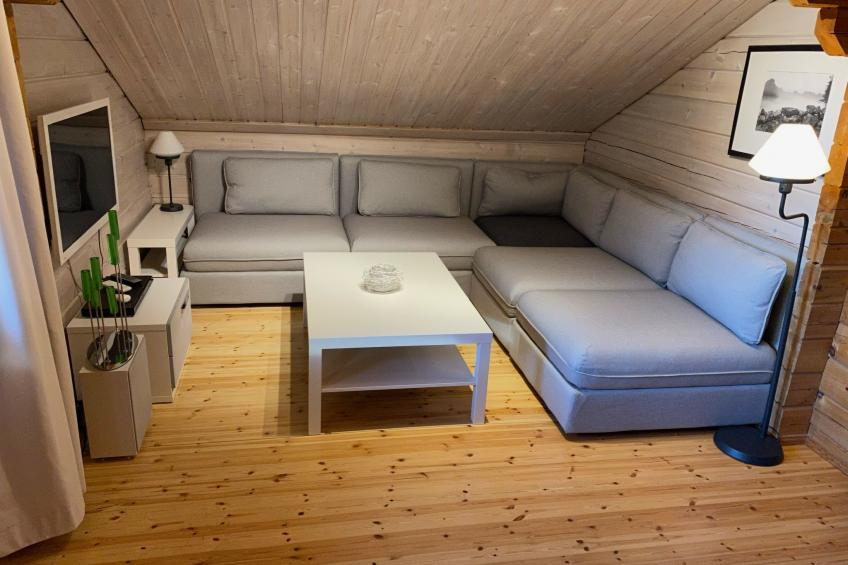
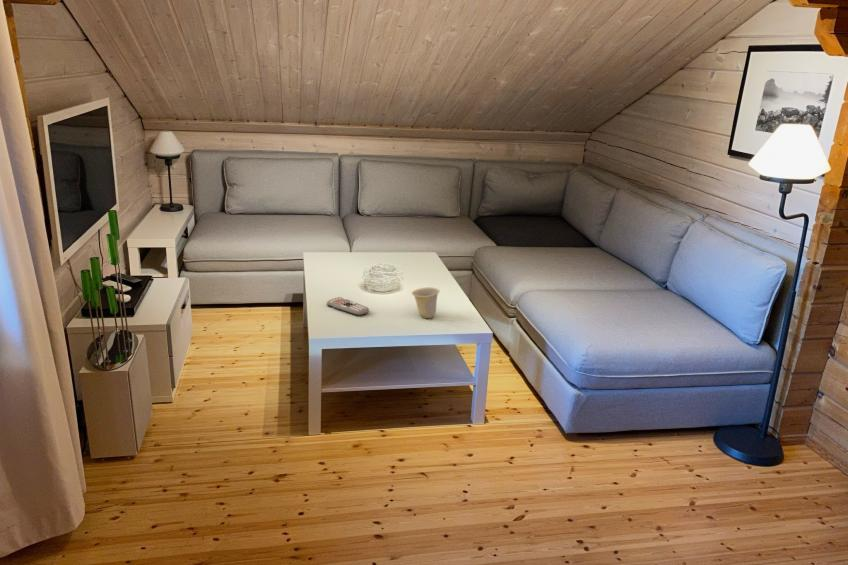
+ cup [411,286,441,319]
+ remote control [326,296,370,316]
